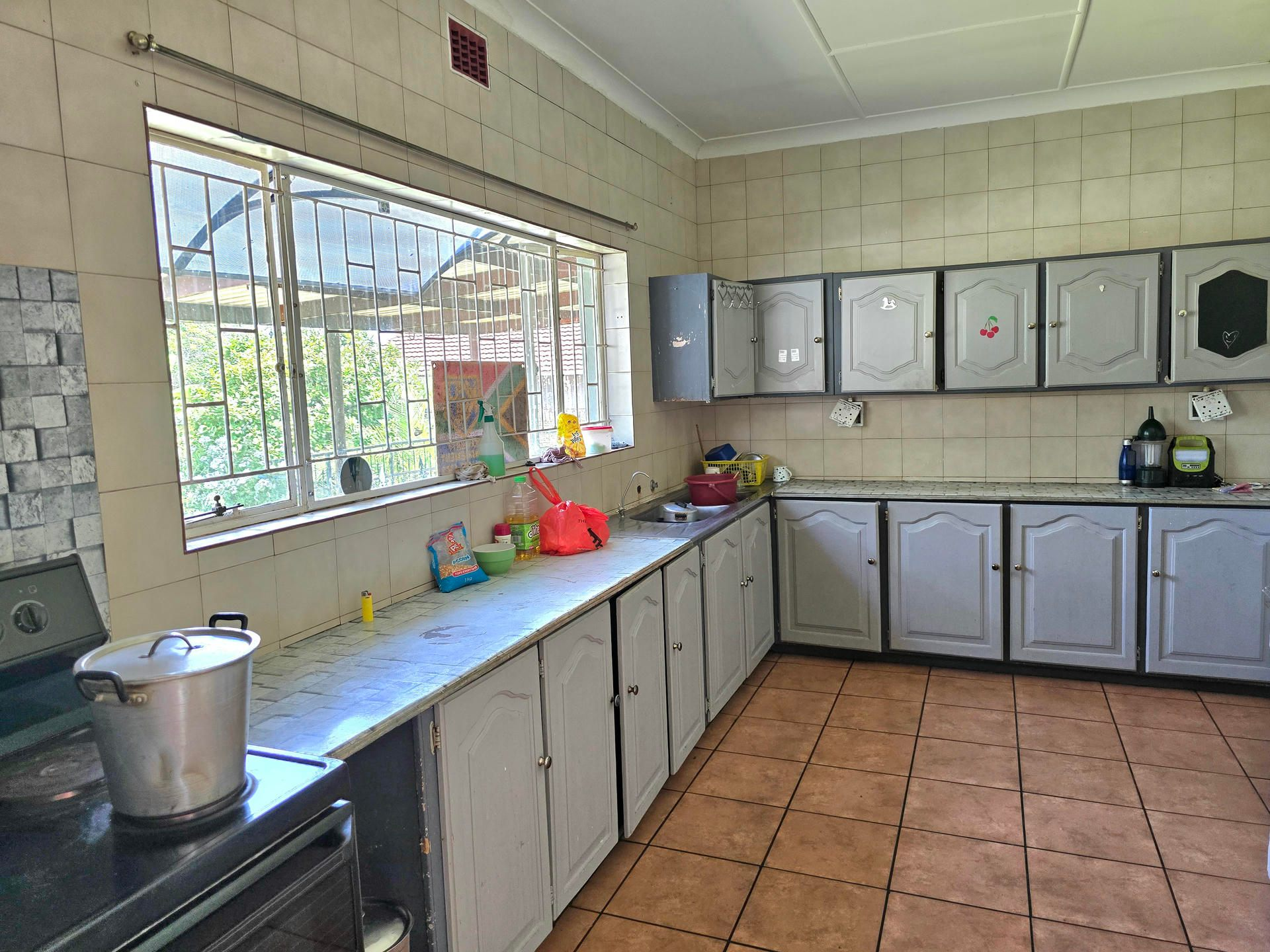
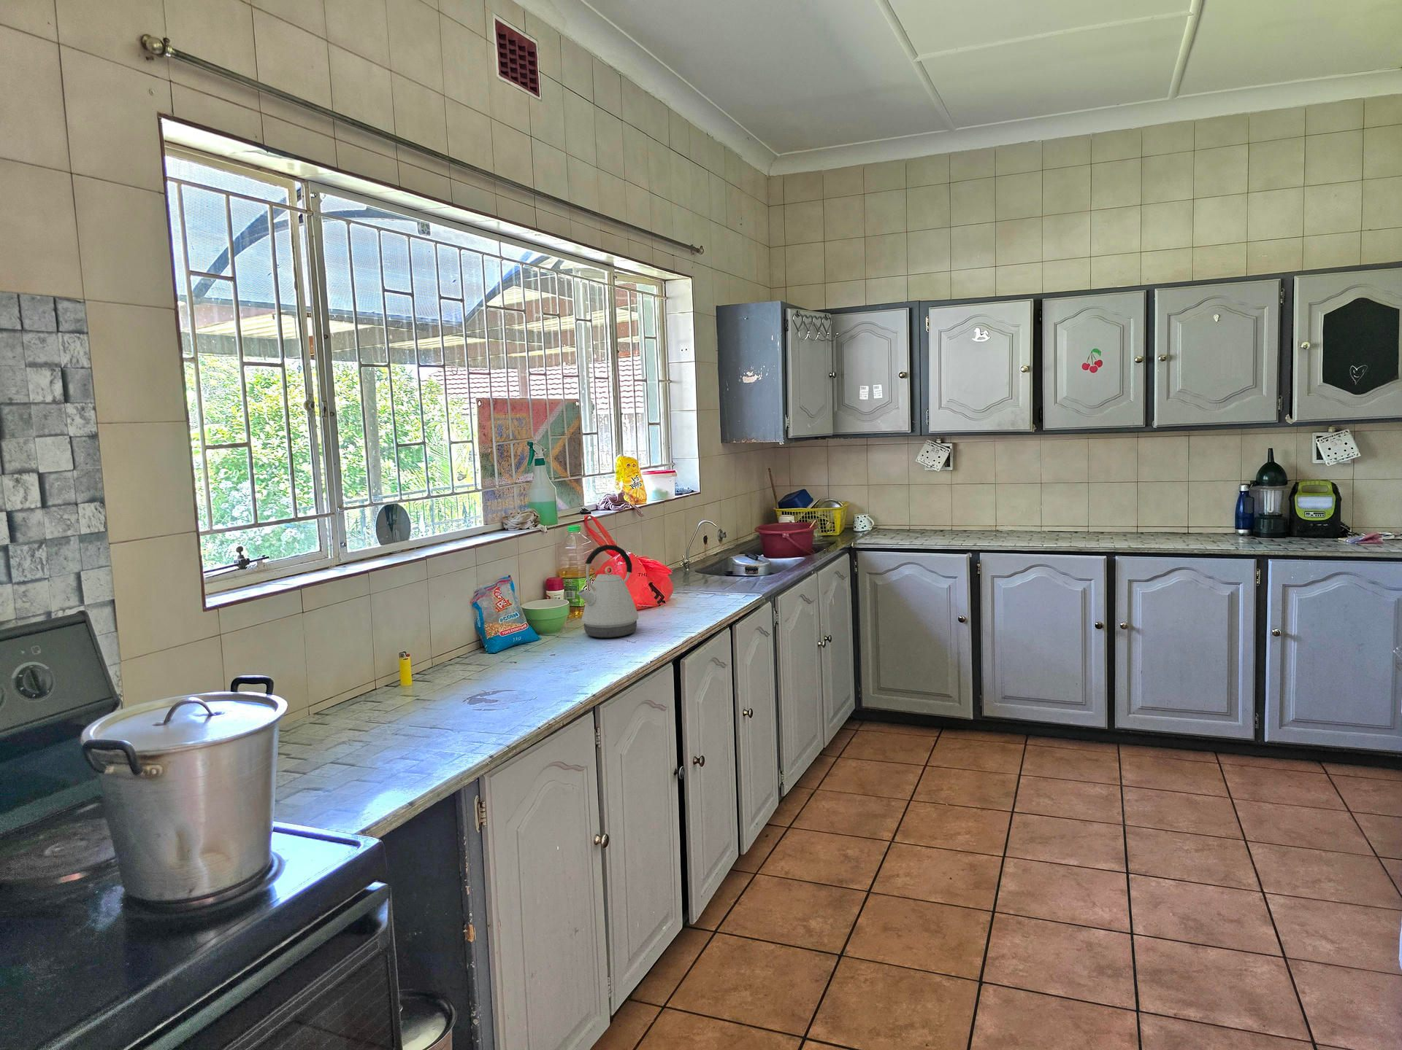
+ kettle [576,544,639,639]
